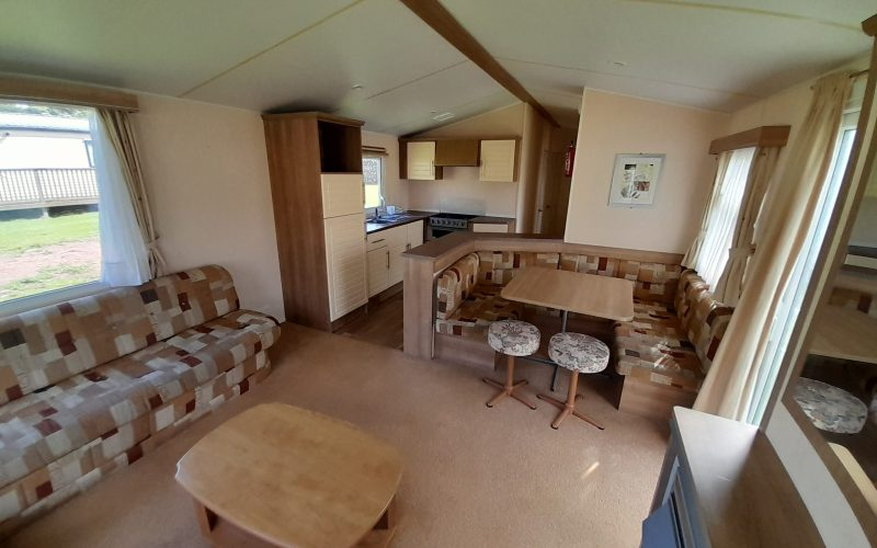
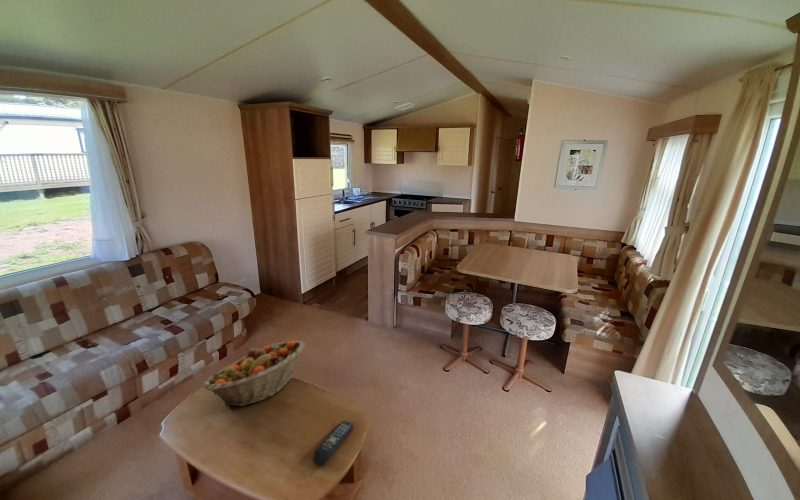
+ fruit basket [202,340,306,407]
+ remote control [312,420,355,467]
